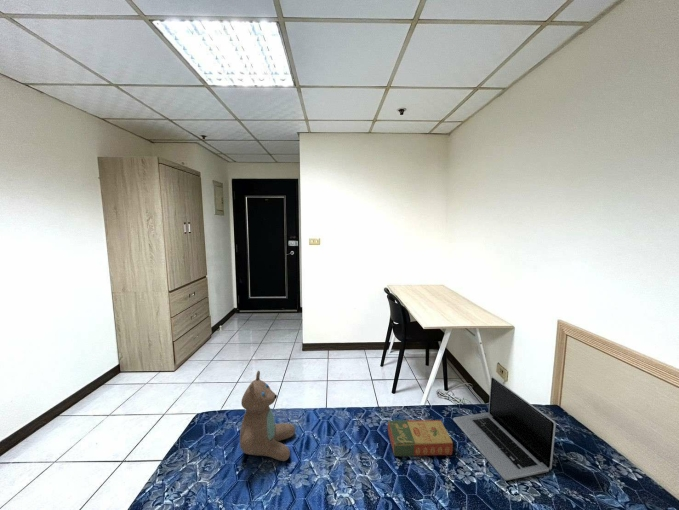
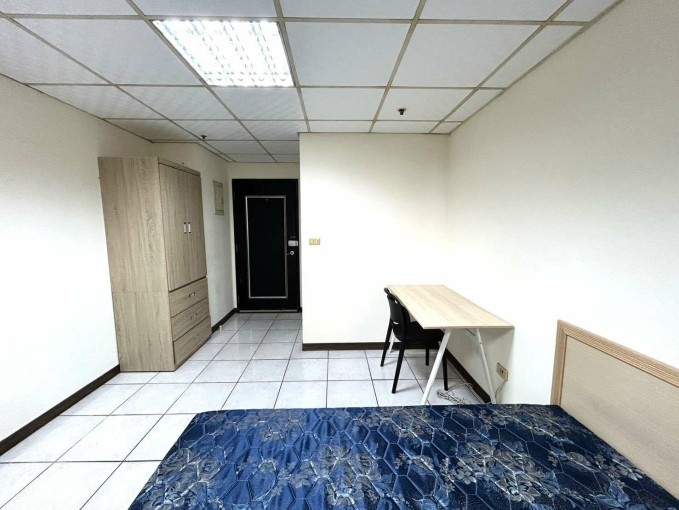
- book [387,419,454,457]
- laptop [452,375,557,481]
- teddy bear [239,370,296,462]
